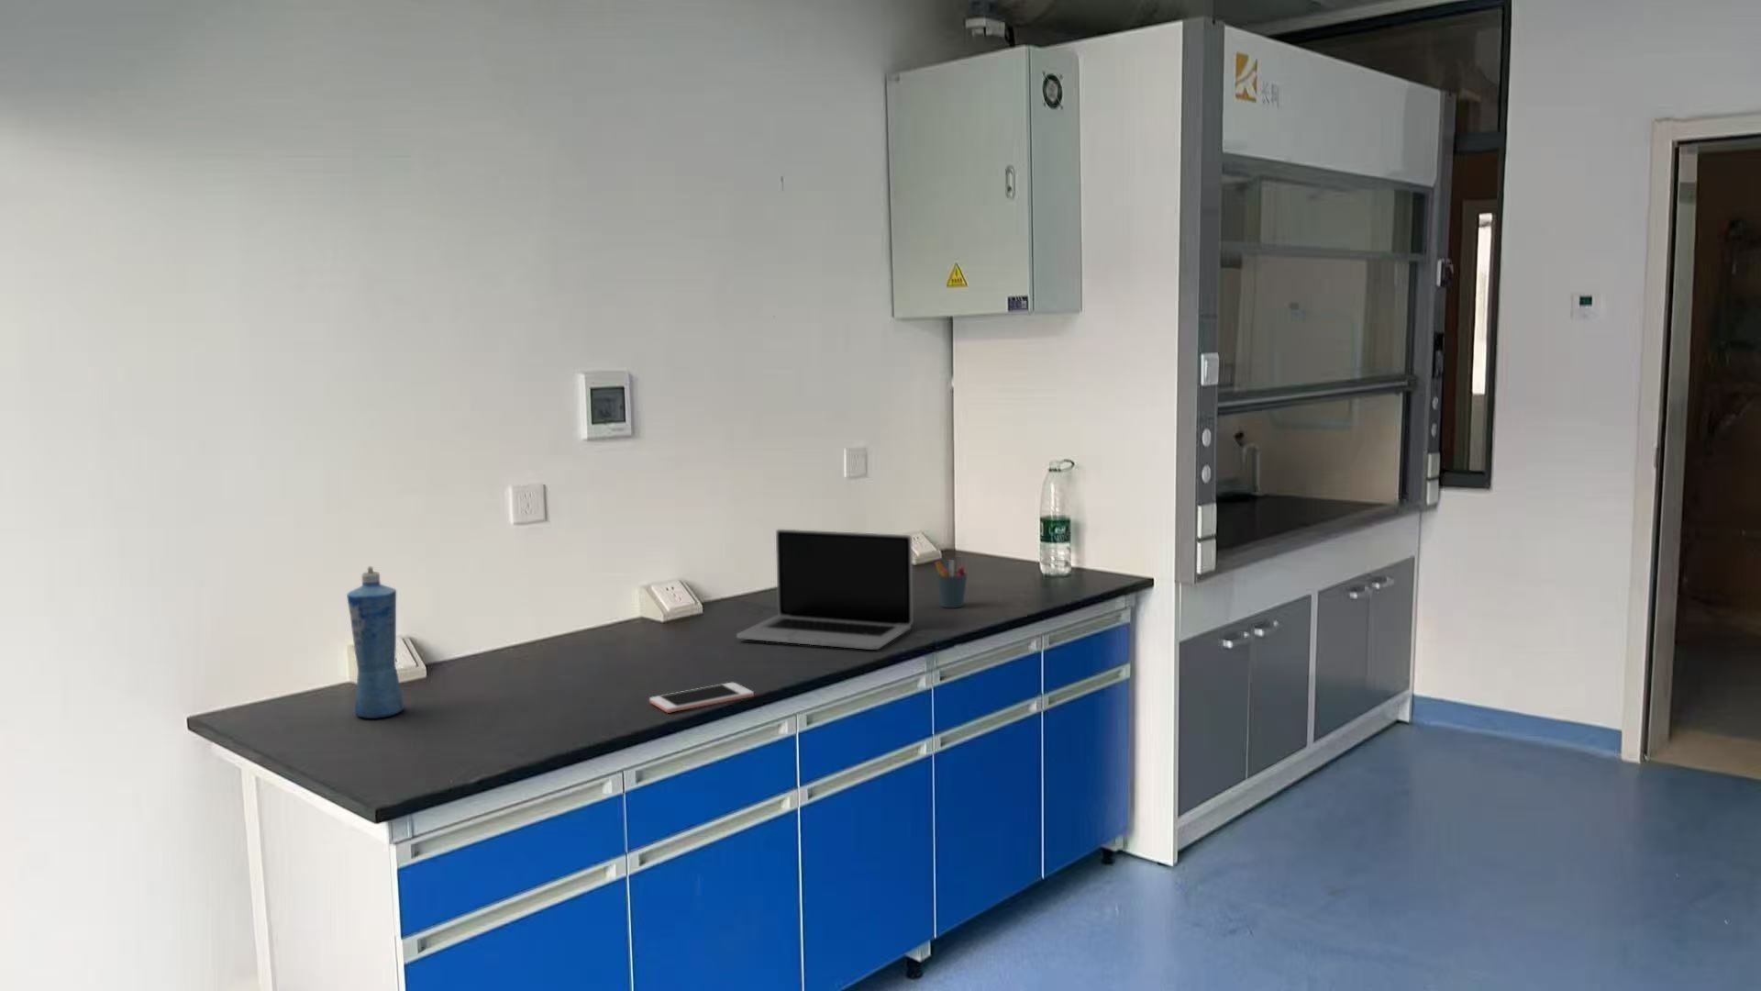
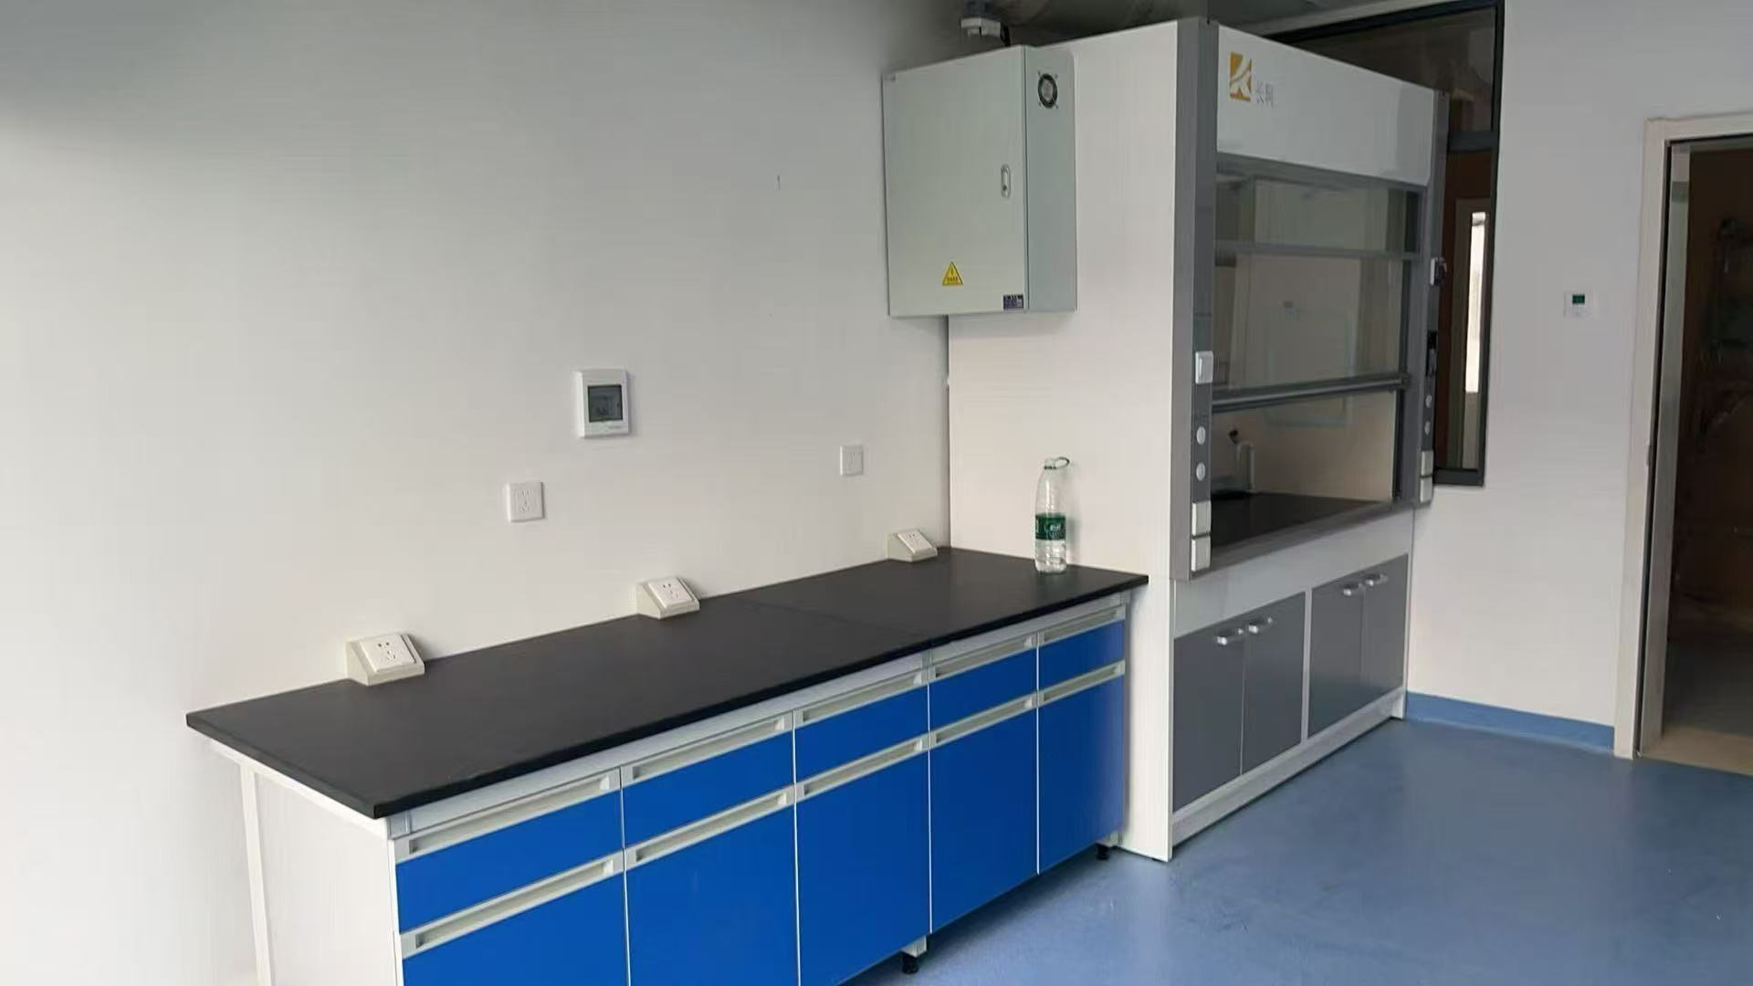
- cell phone [648,681,755,714]
- pen holder [935,559,969,610]
- laptop [735,529,913,651]
- squeeze bottle [346,565,405,720]
